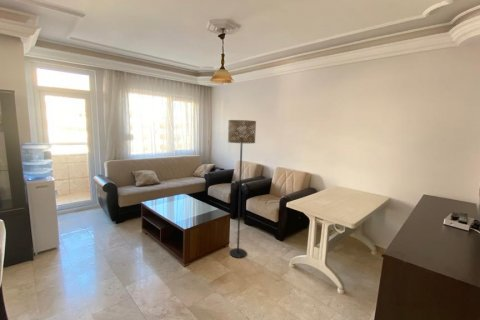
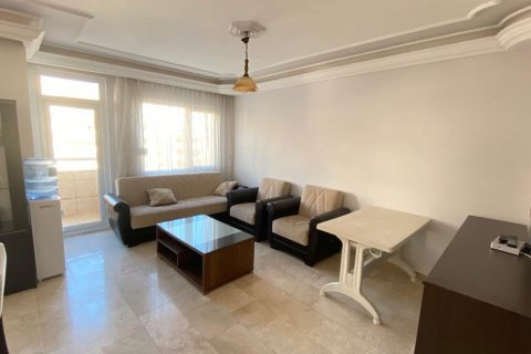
- floor lamp [227,119,257,259]
